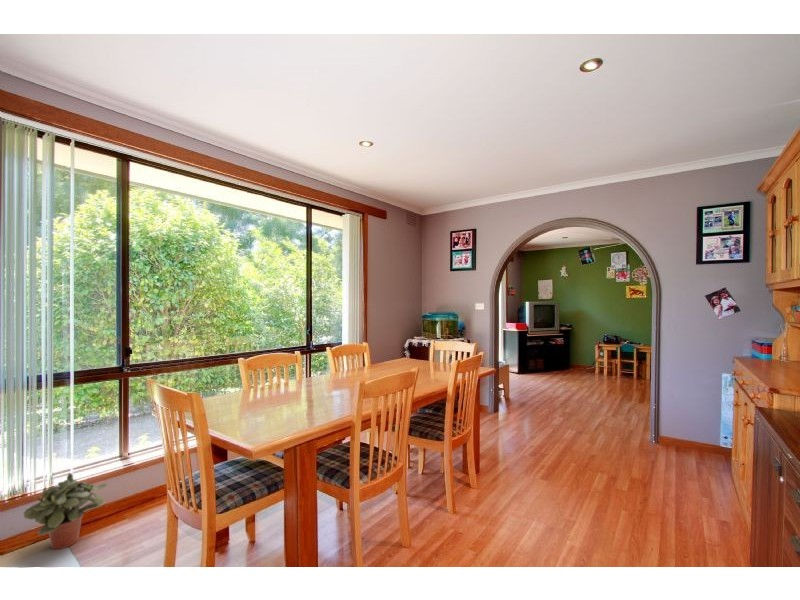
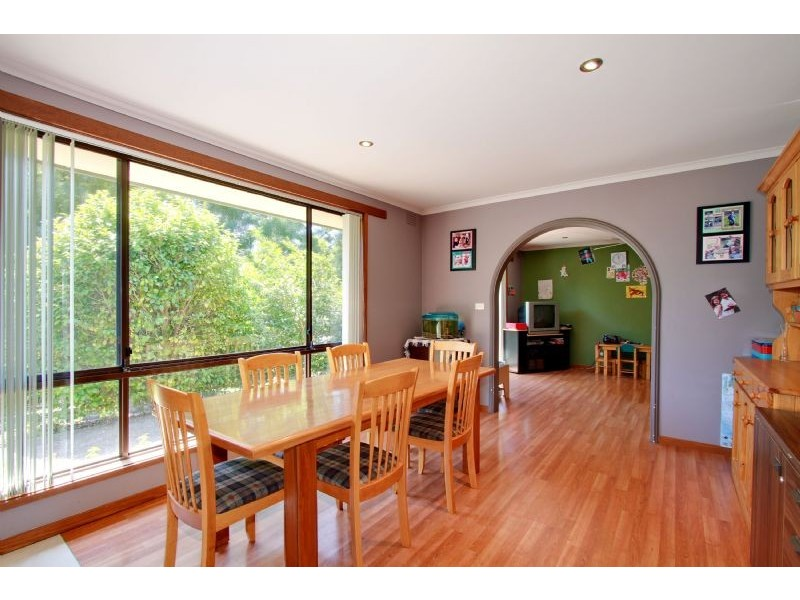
- potted plant [22,472,108,550]
